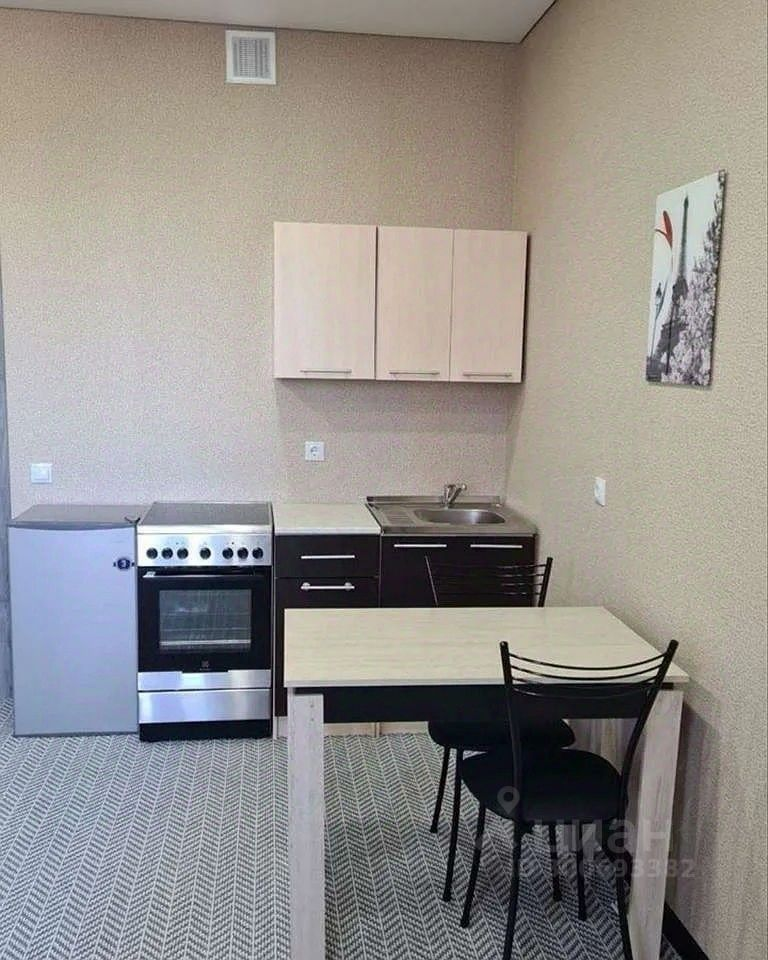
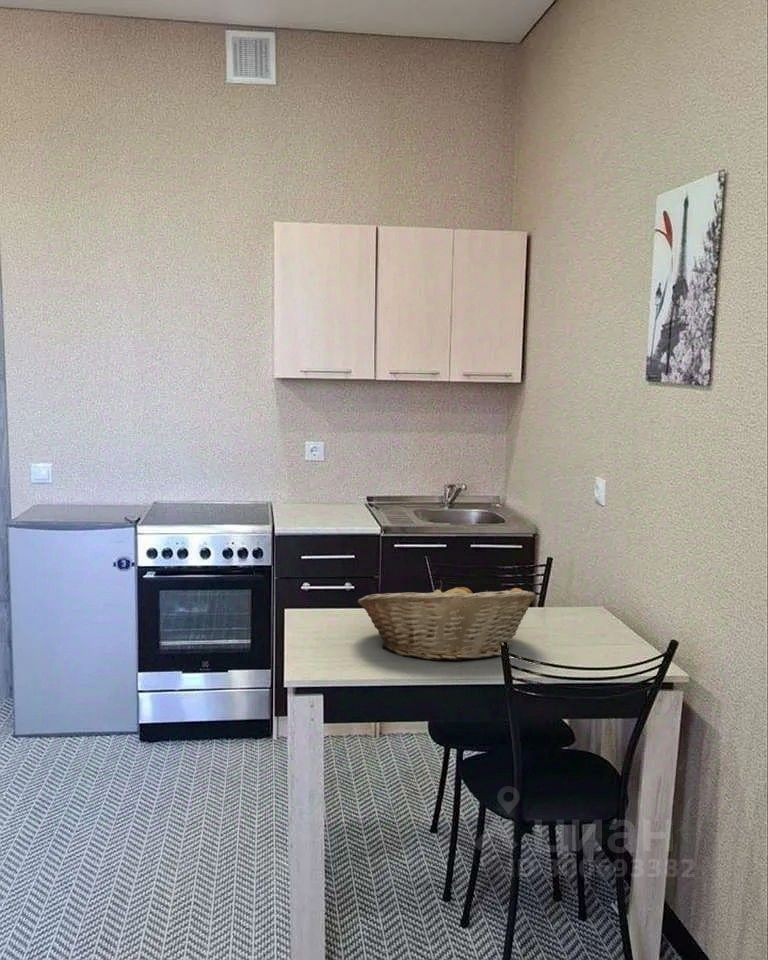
+ fruit basket [357,579,536,662]
